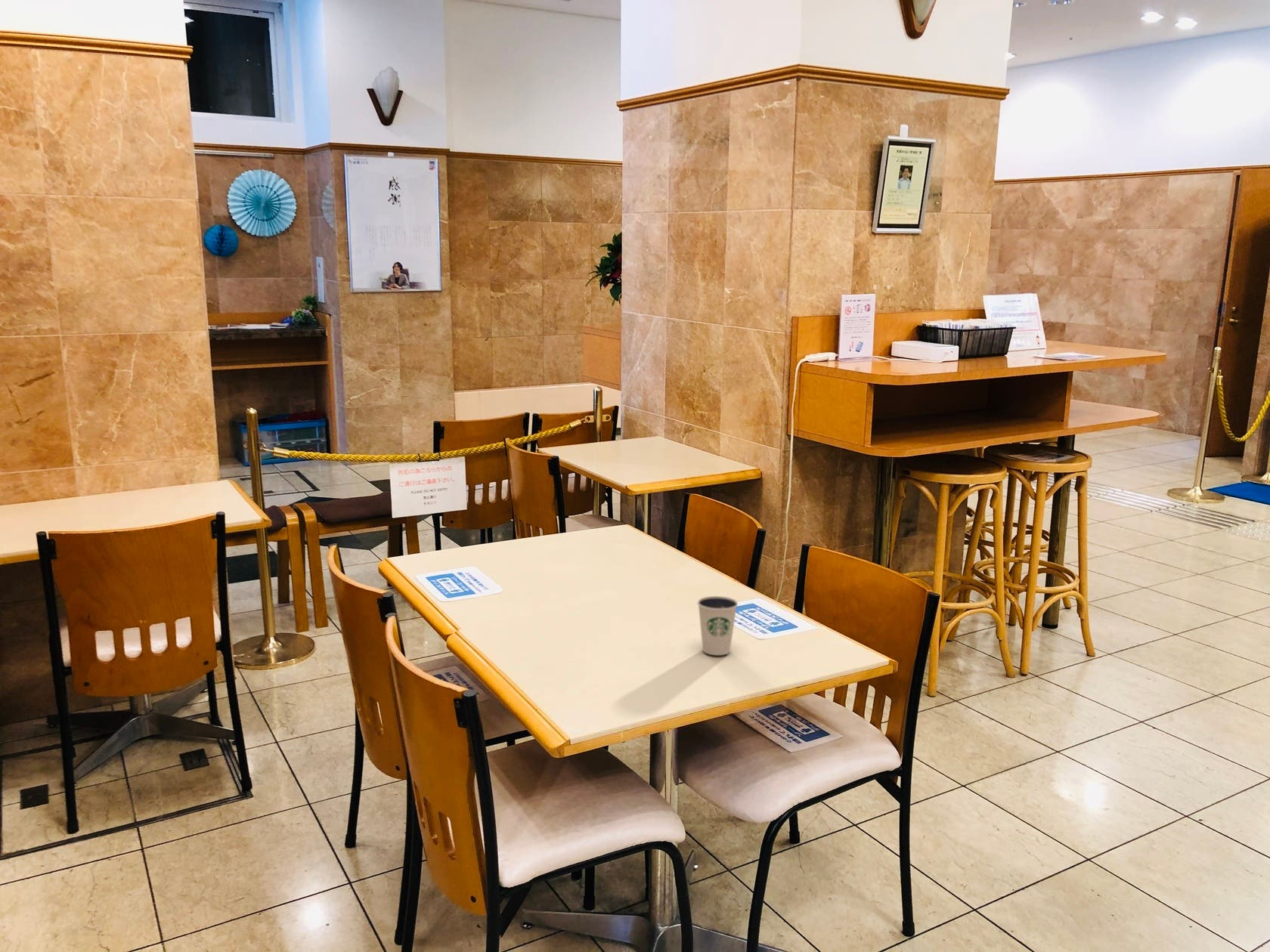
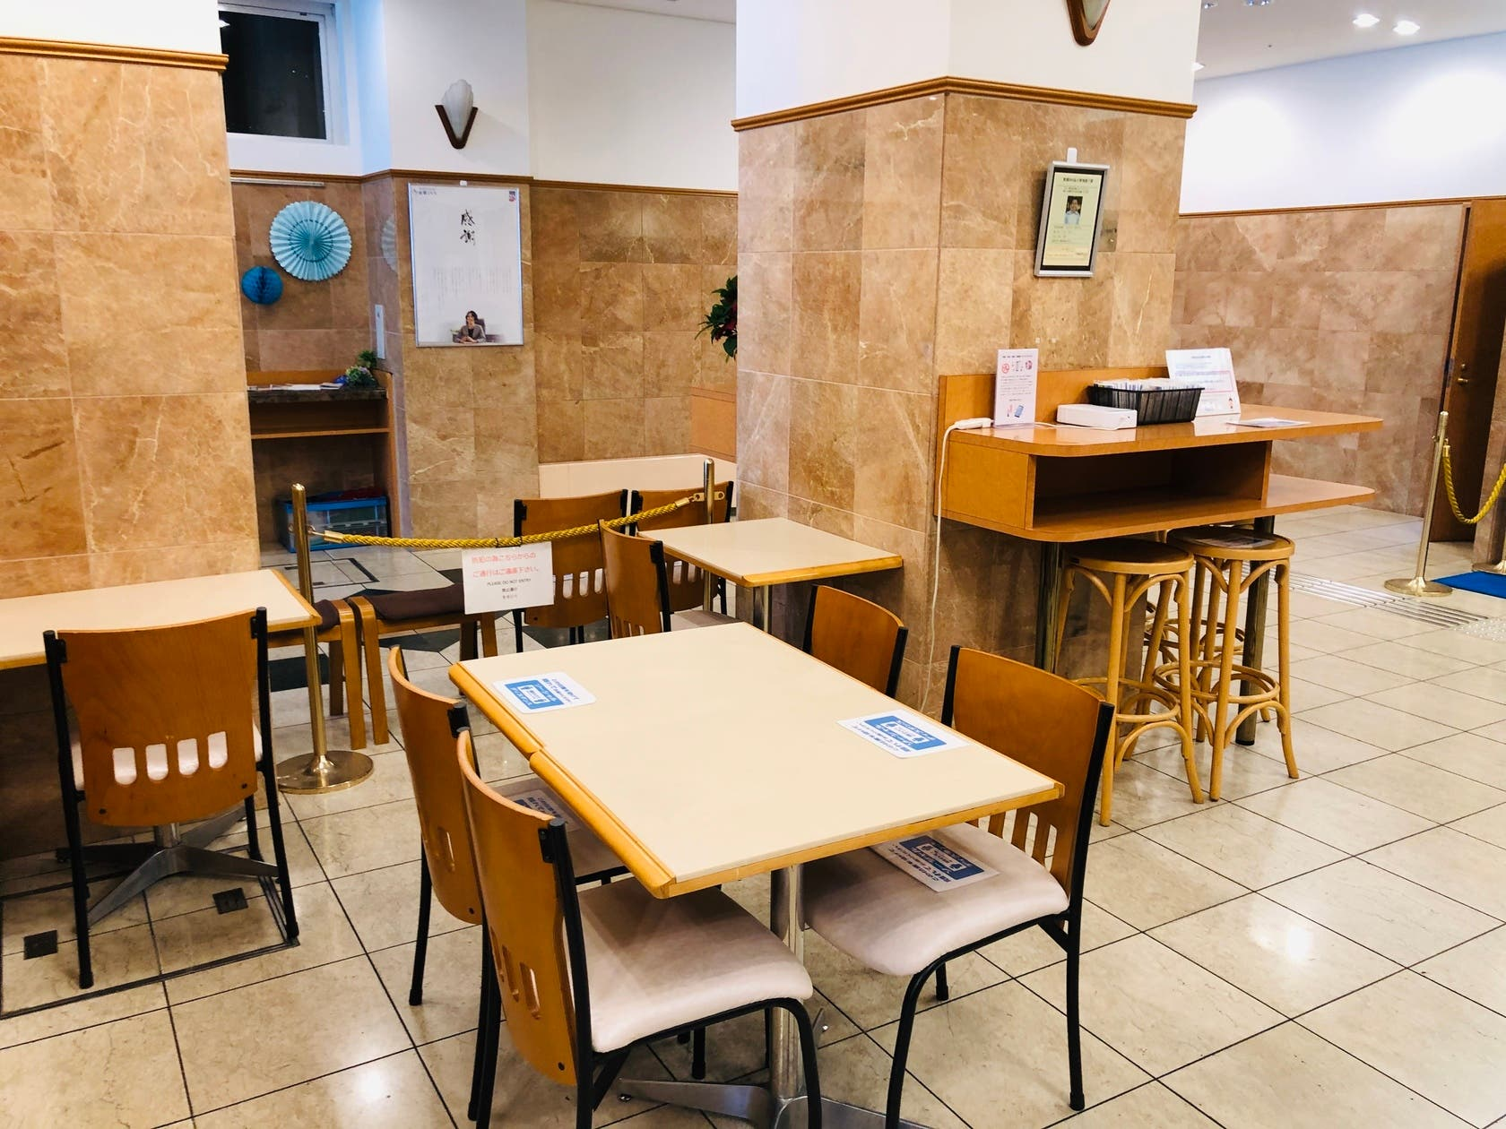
- dixie cup [697,595,739,656]
